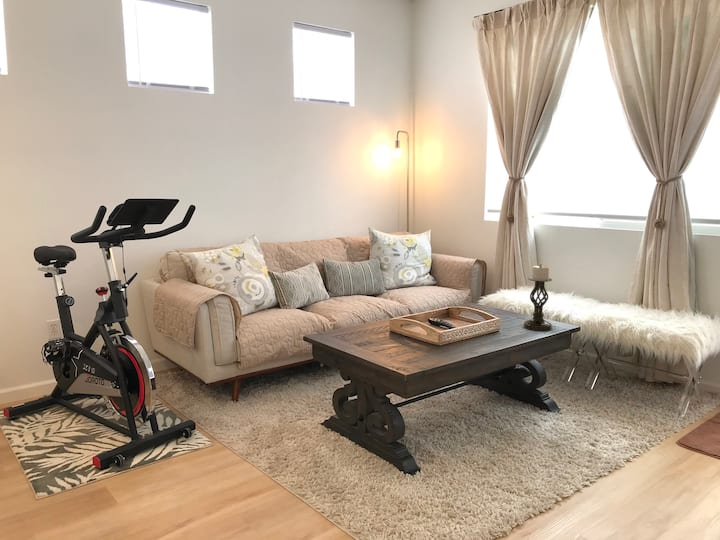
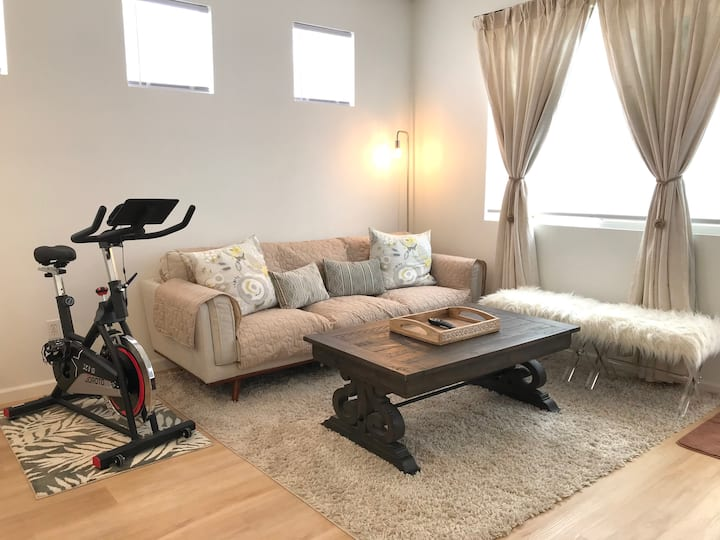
- candle holder [522,263,553,332]
